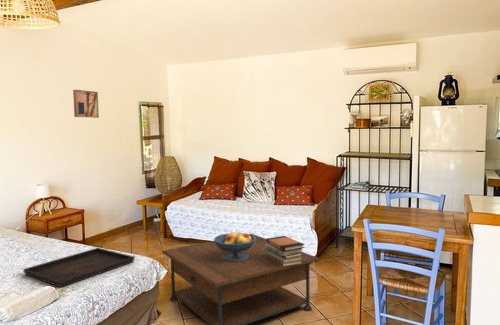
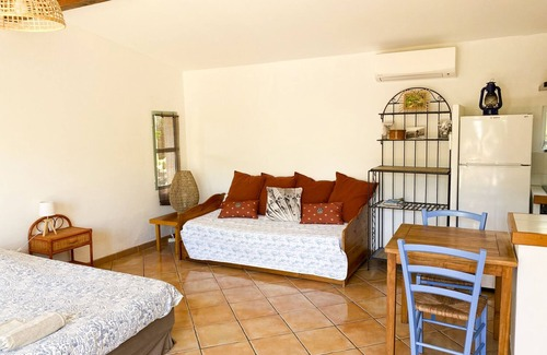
- serving tray [22,247,136,288]
- book stack [265,235,306,267]
- wall art [72,89,100,119]
- fruit bowl [213,231,256,261]
- coffee table [161,233,321,325]
